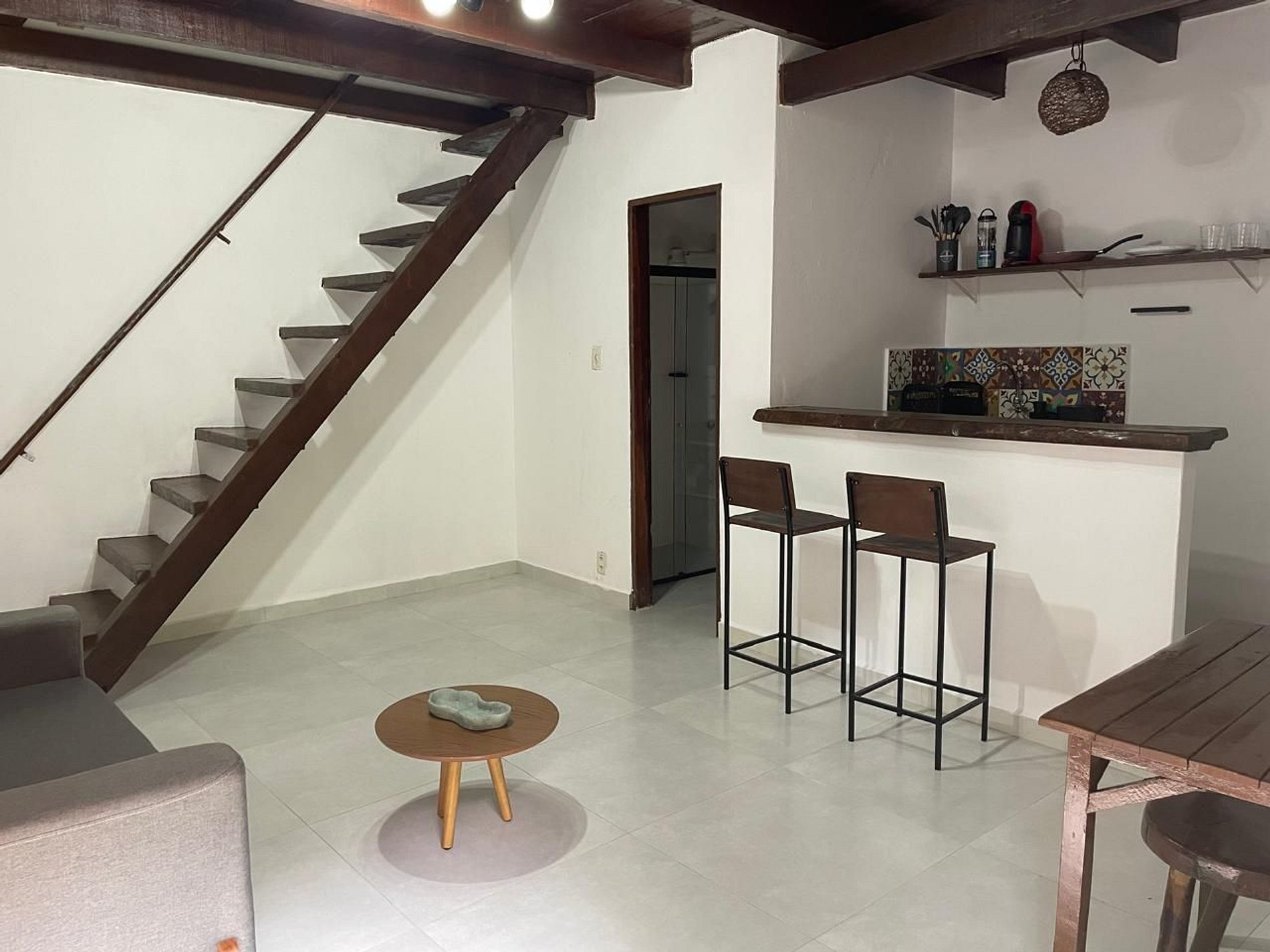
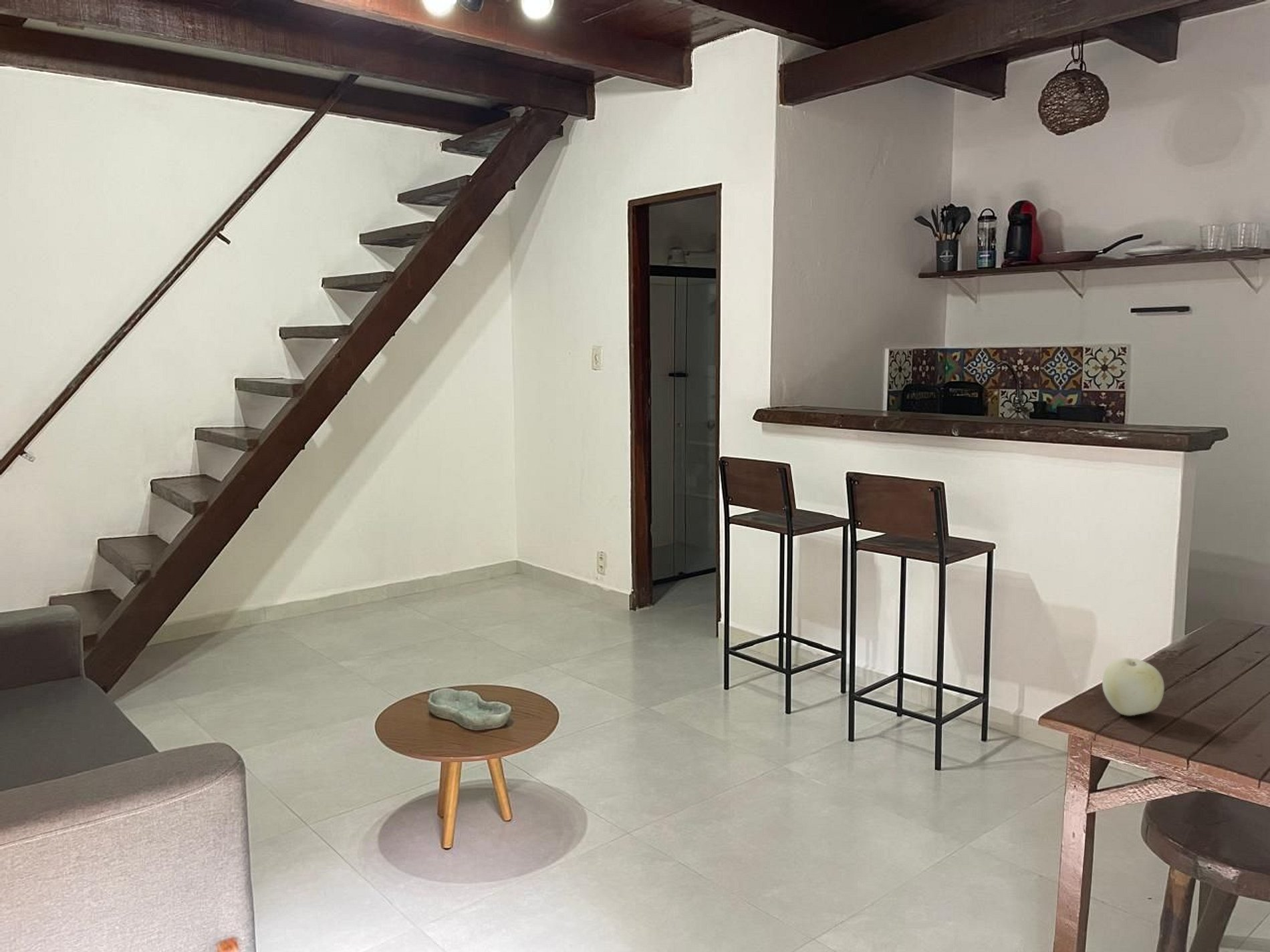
+ fruit [1102,657,1165,716]
